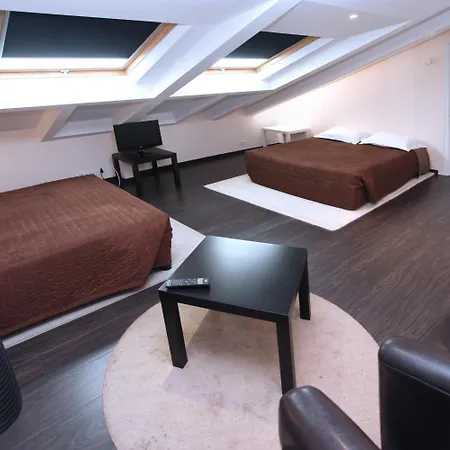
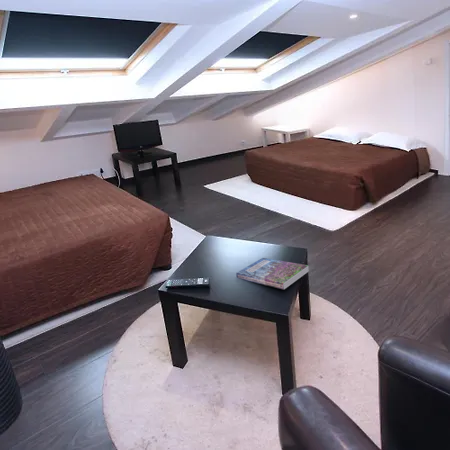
+ book [235,257,310,290]
